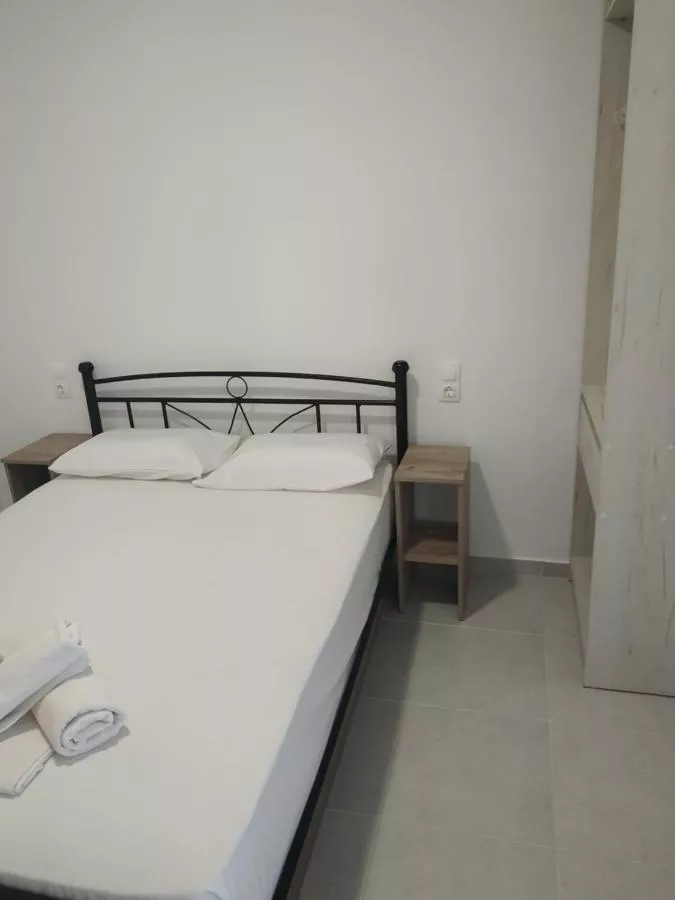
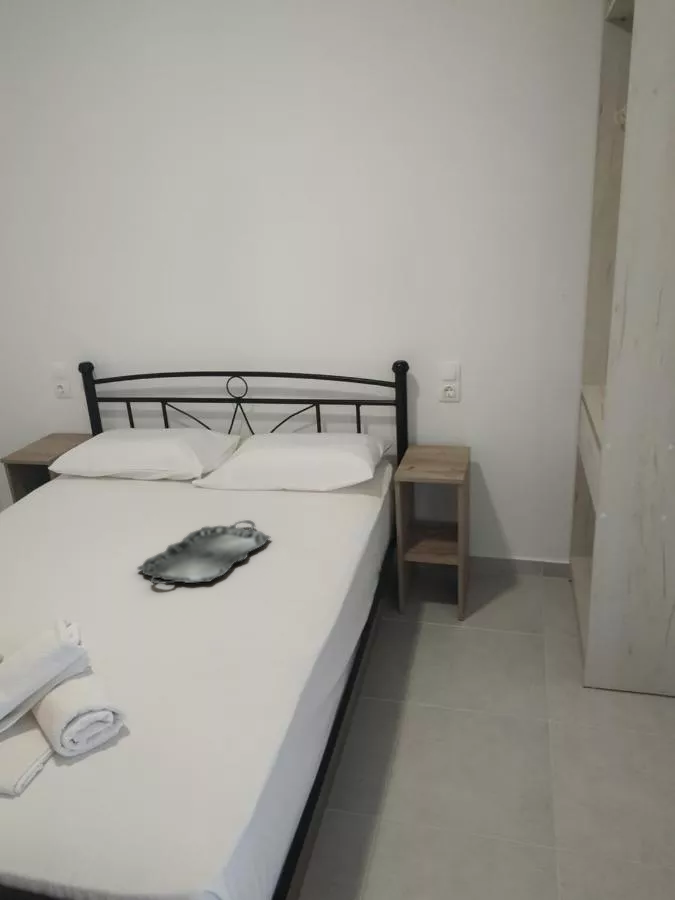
+ serving tray [136,519,271,585]
